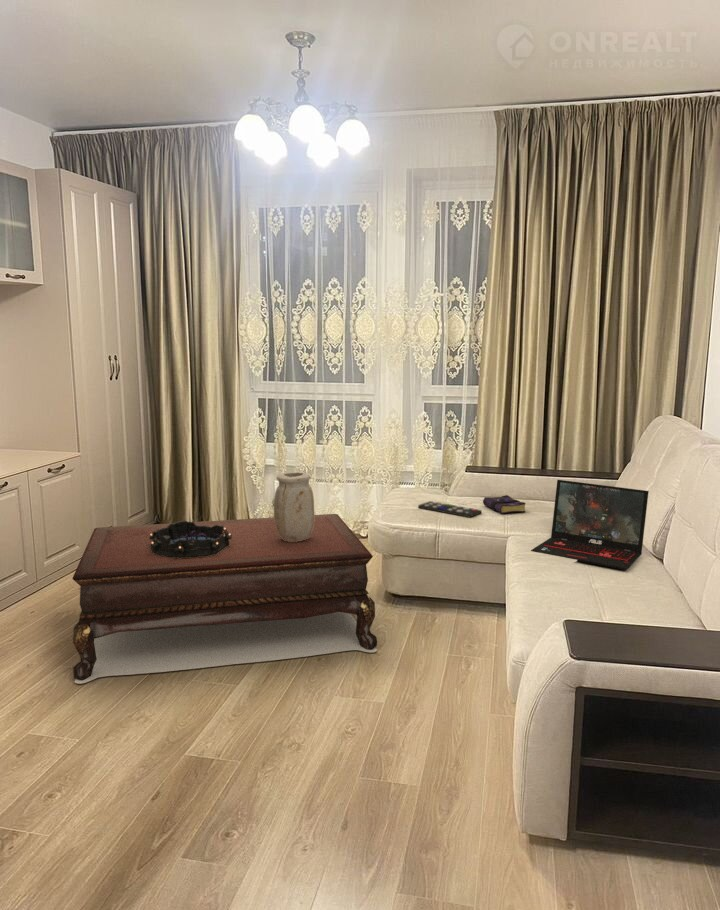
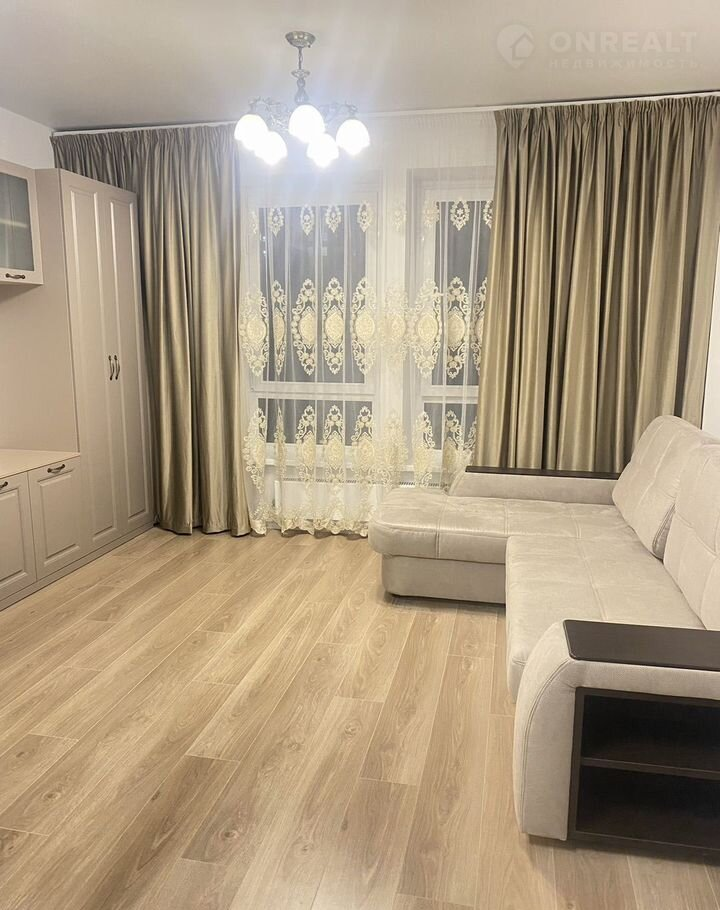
- vase [273,471,316,542]
- book [482,494,526,515]
- decorative bowl [149,520,232,559]
- coffee table [71,513,378,685]
- remote control [417,500,483,519]
- laptop [530,479,650,571]
